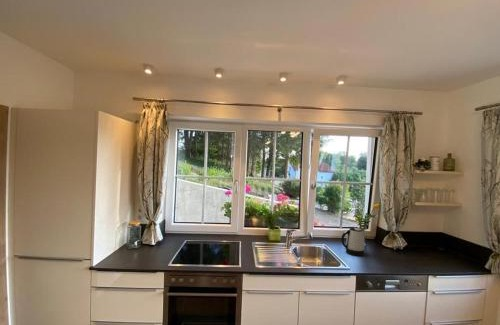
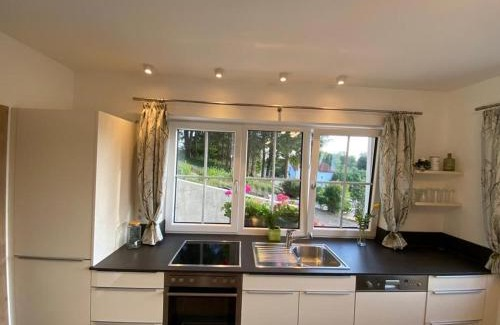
- kettle [340,227,366,257]
